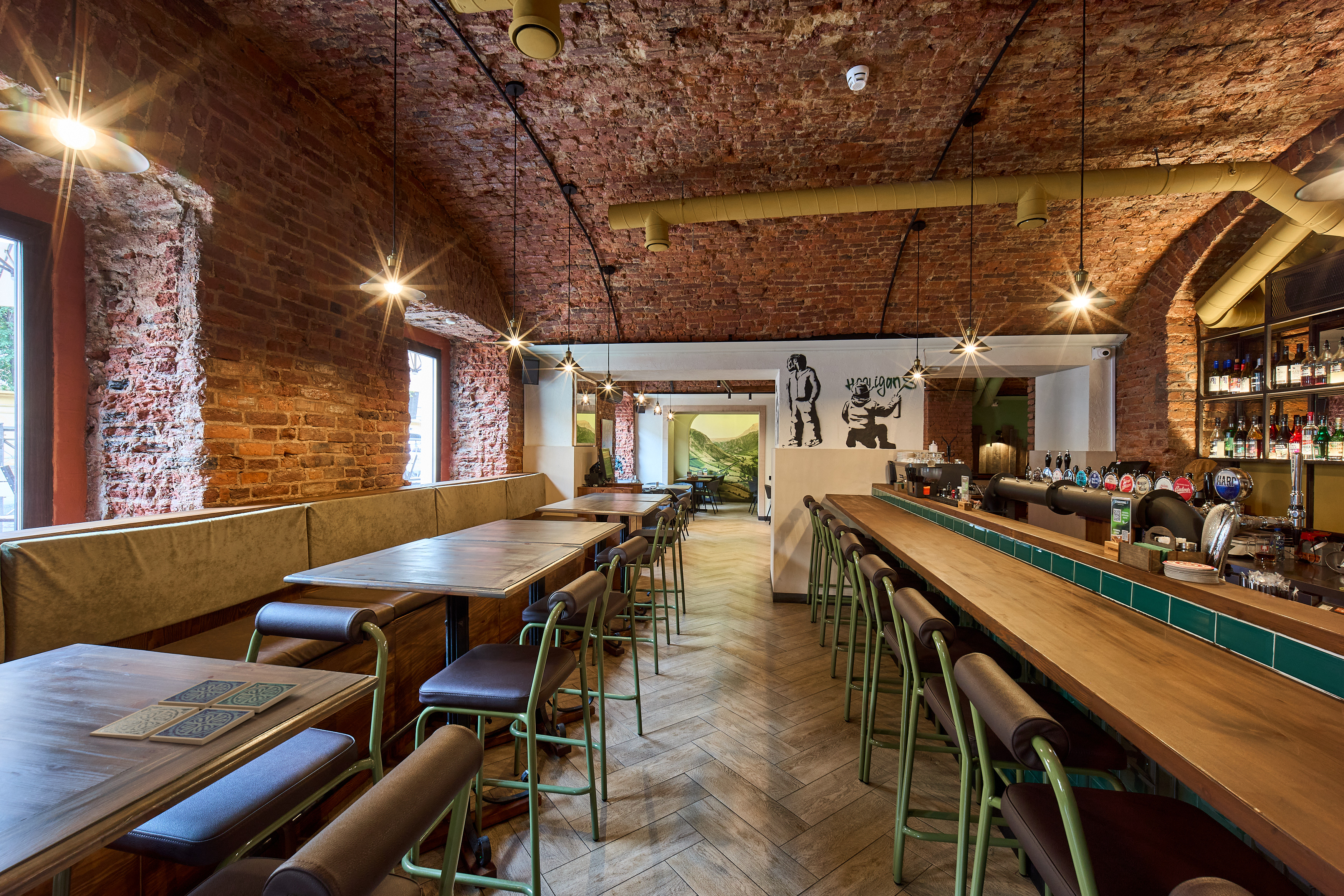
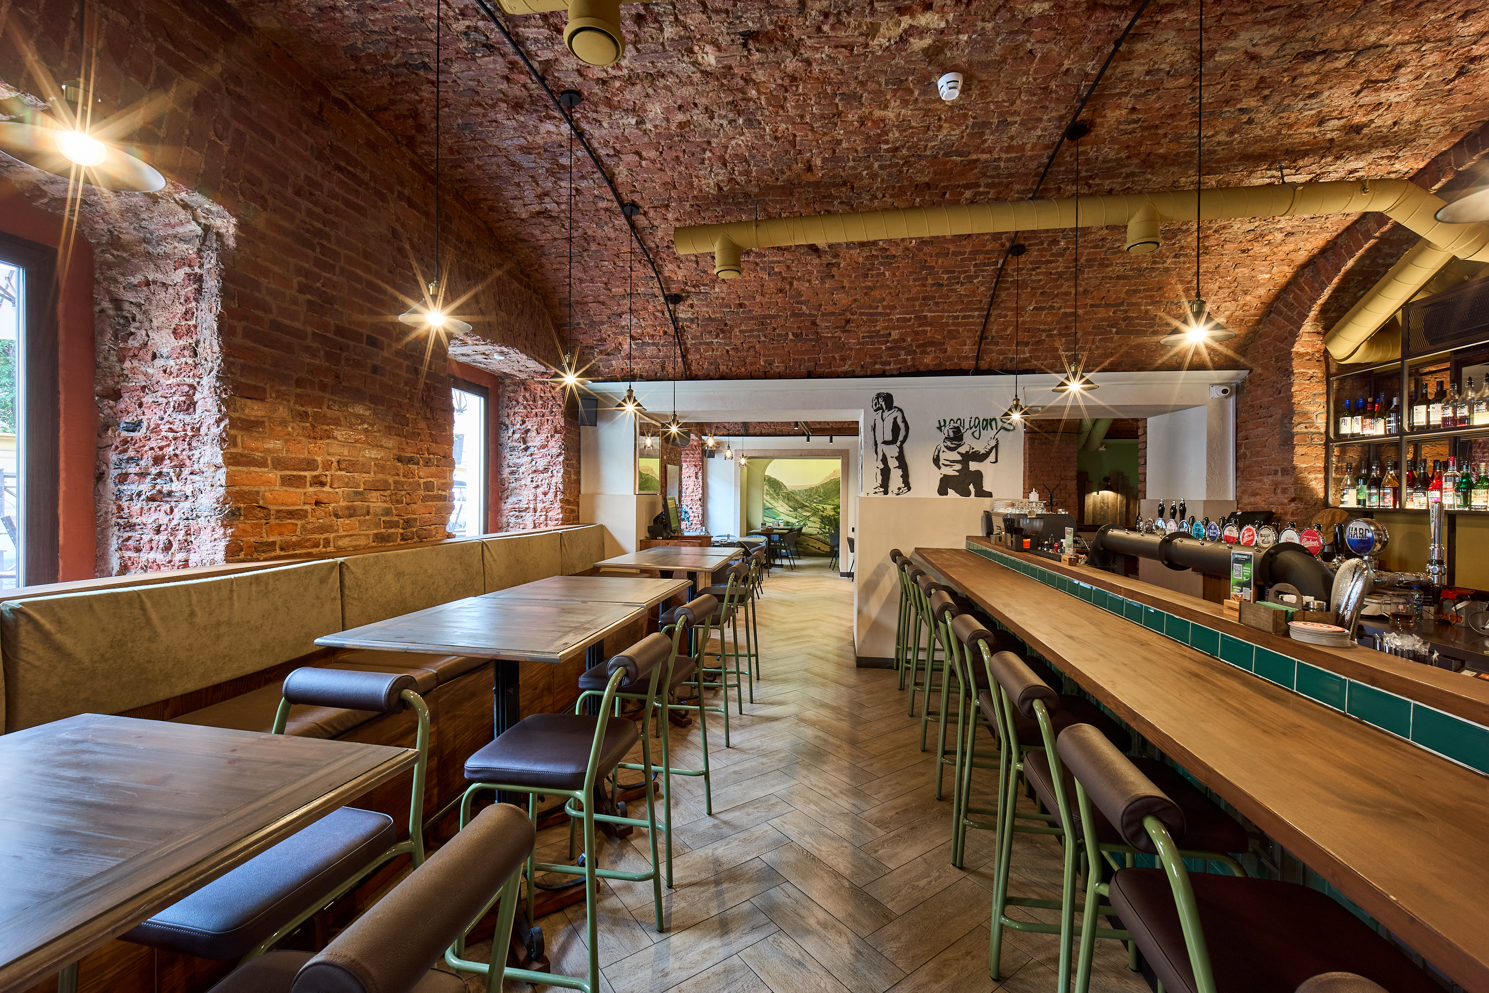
- drink coaster [89,679,302,745]
